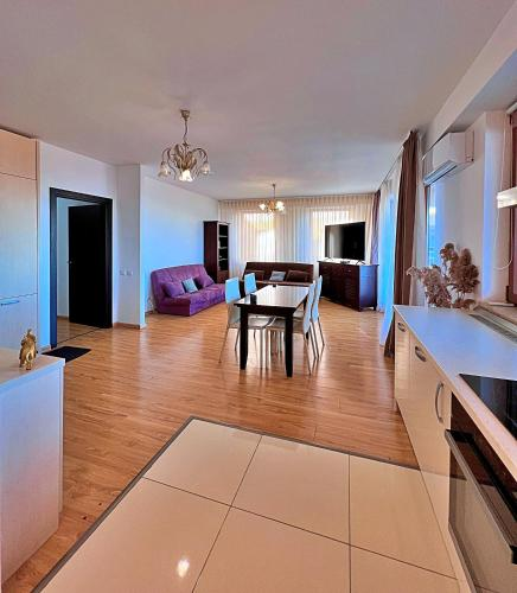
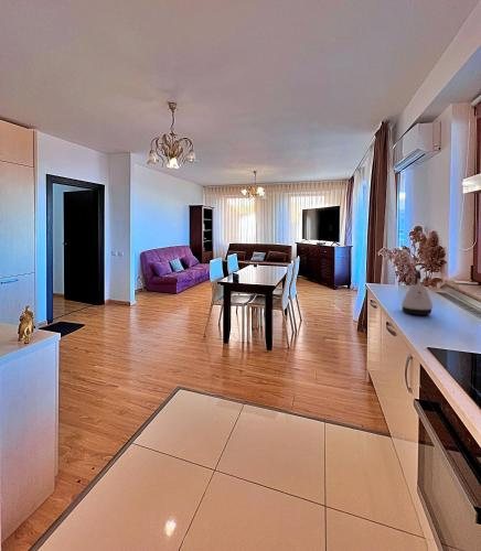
+ kettle [400,269,434,316]
